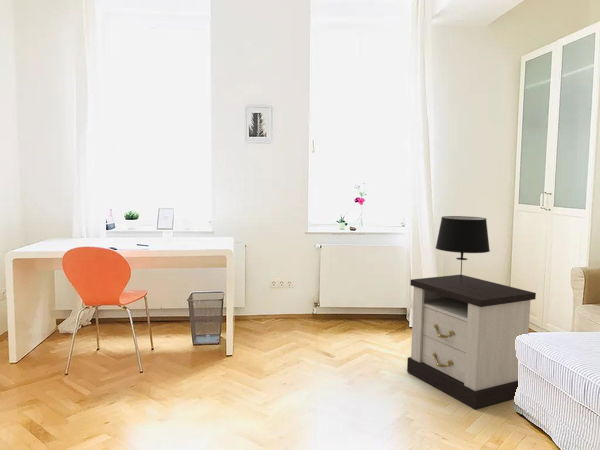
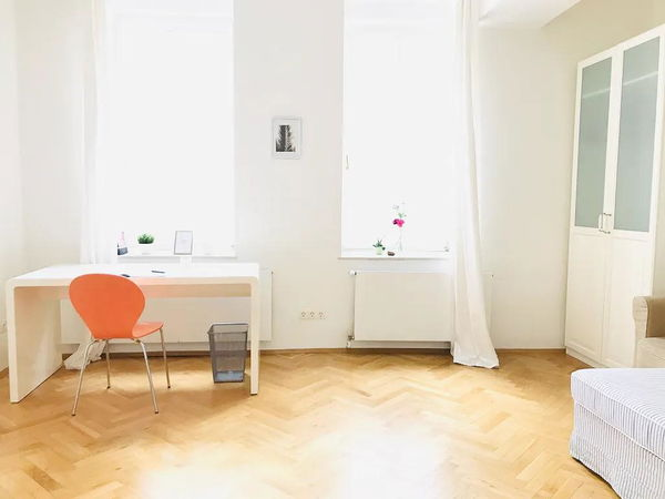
- nightstand [406,274,537,410]
- table lamp [435,215,491,283]
